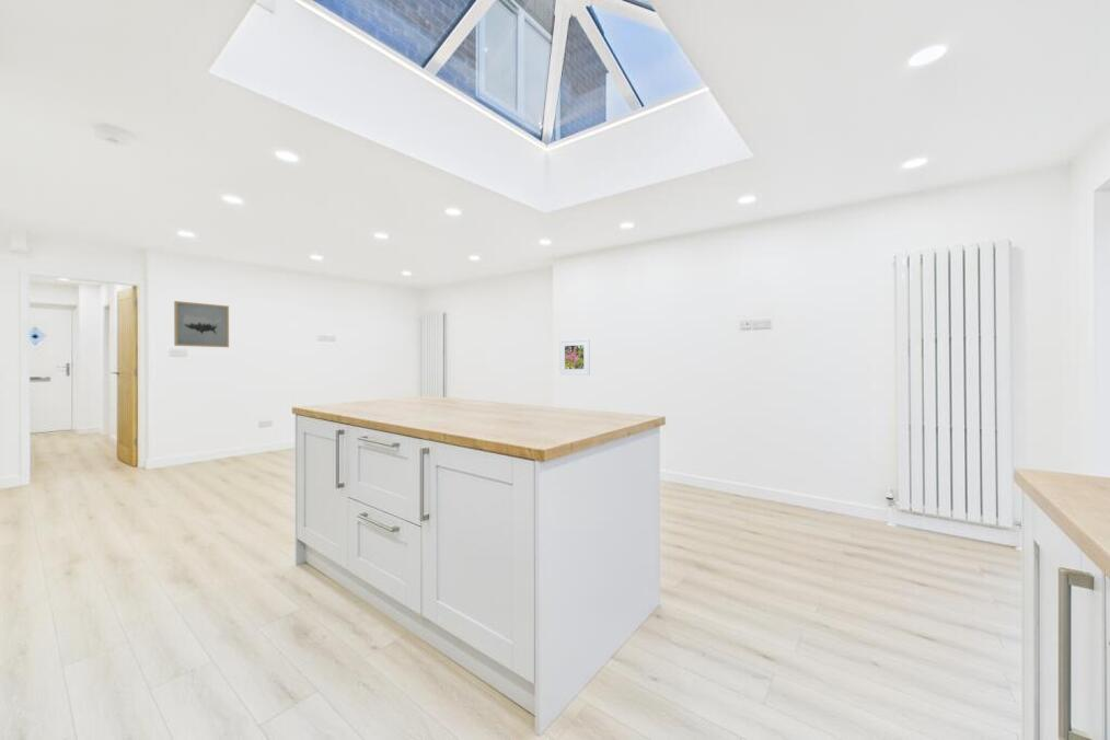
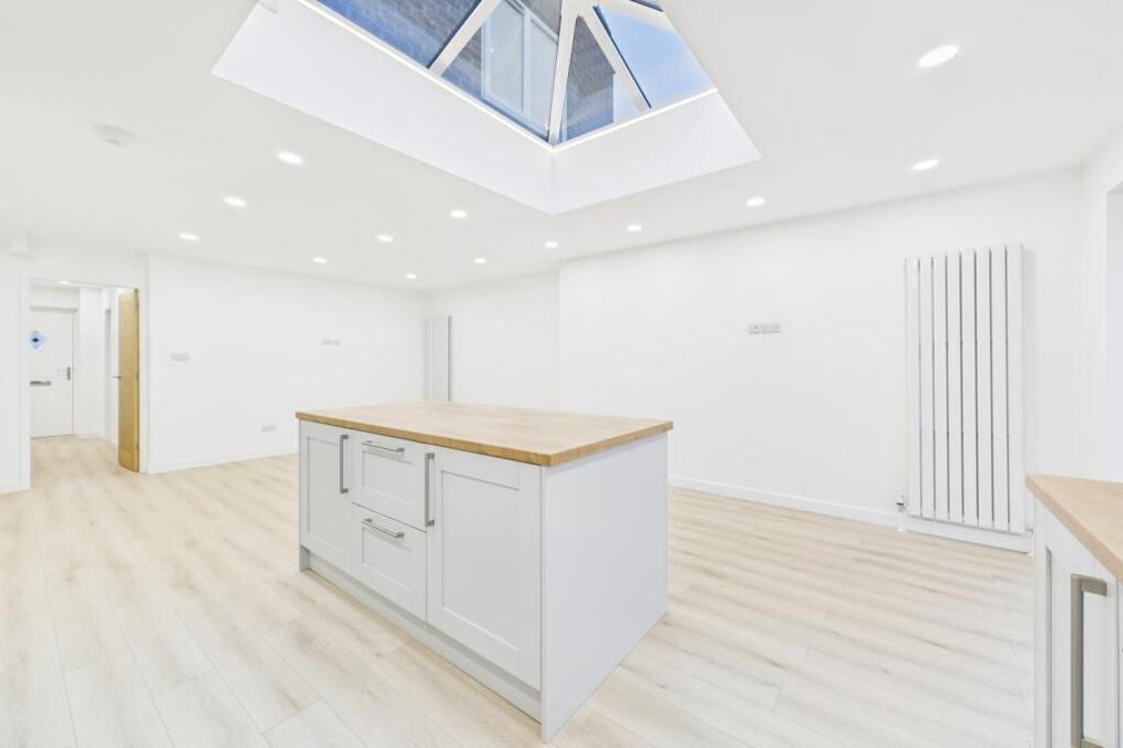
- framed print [558,337,591,377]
- wall art [173,300,230,348]
